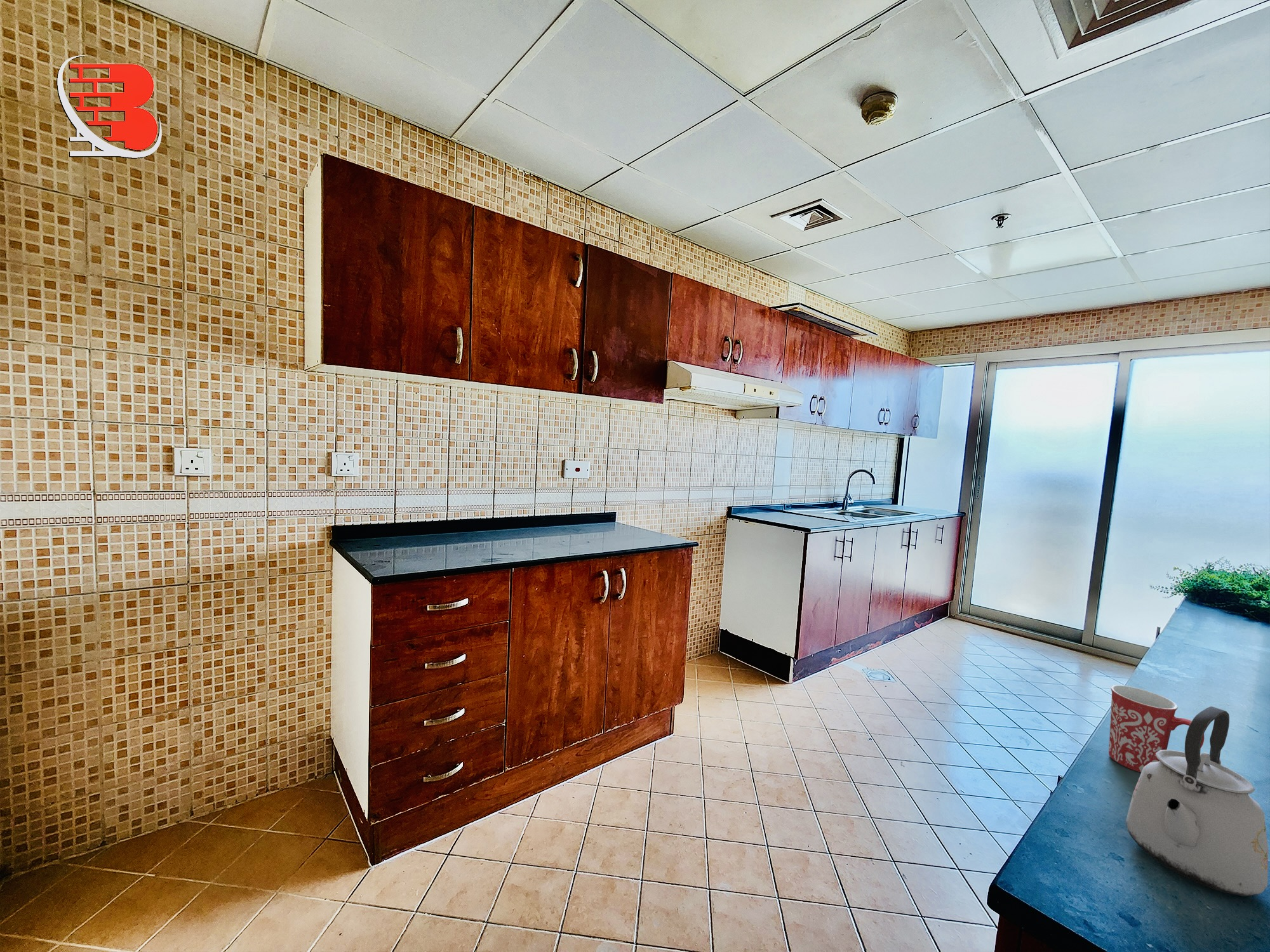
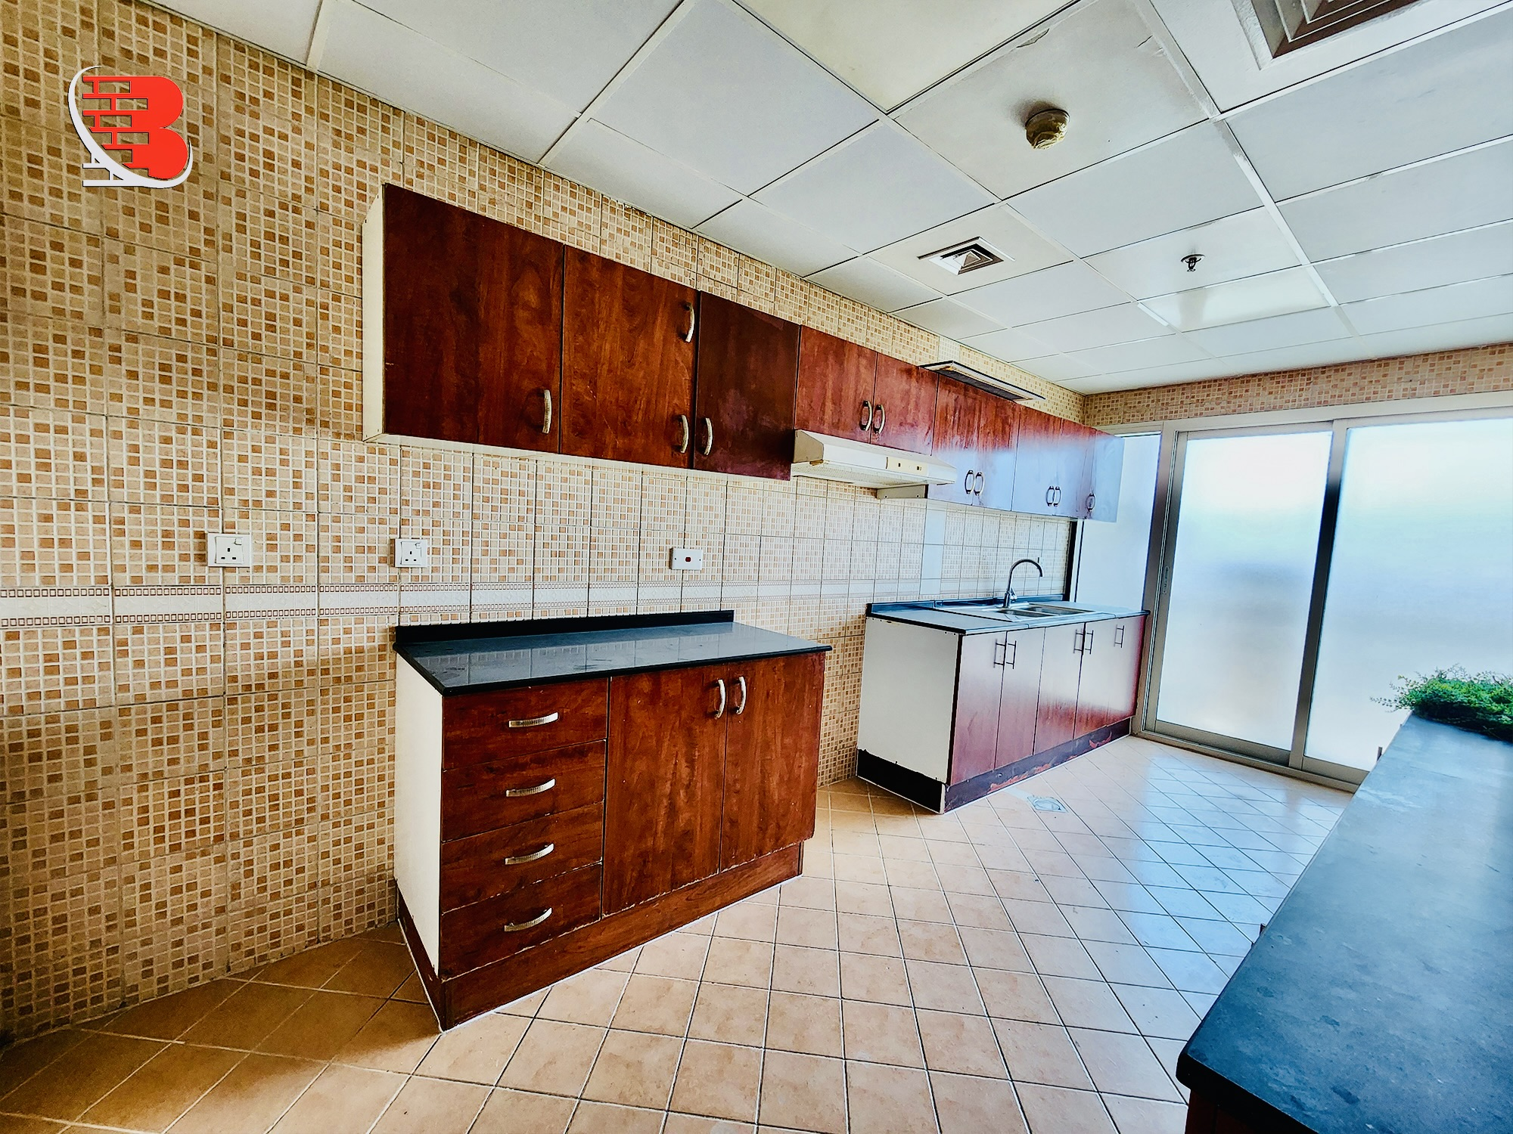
- kettle [1125,706,1269,897]
- mug [1108,685,1205,773]
